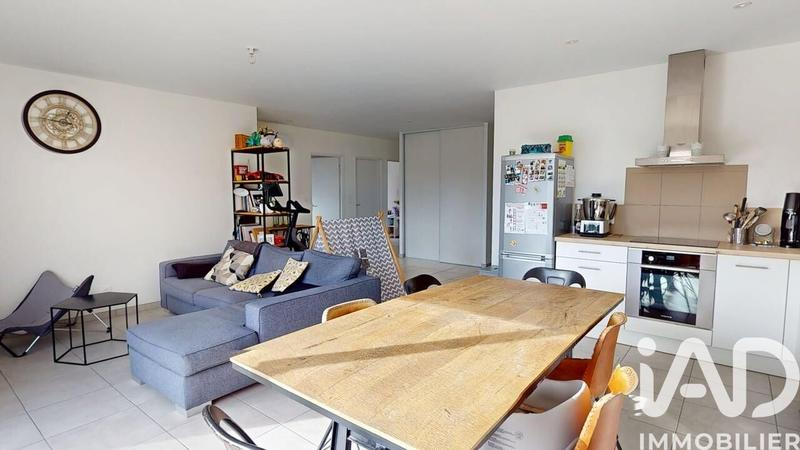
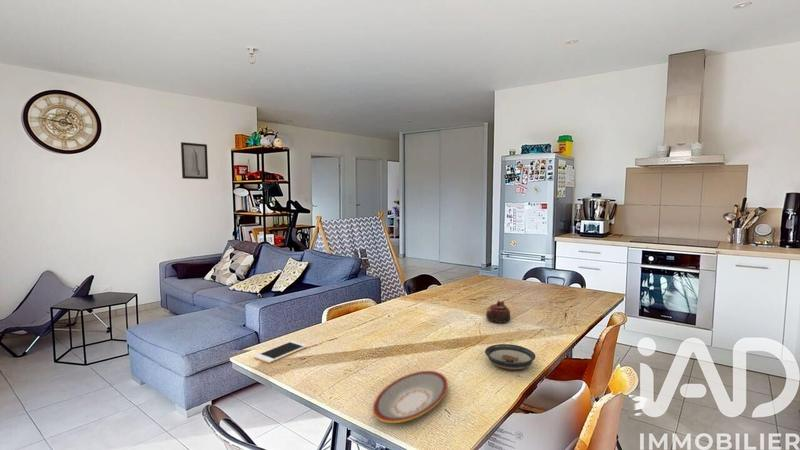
+ wall art [180,141,209,180]
+ cell phone [253,340,308,364]
+ saucer [484,343,536,371]
+ teapot [485,299,511,324]
+ plate [372,370,449,424]
